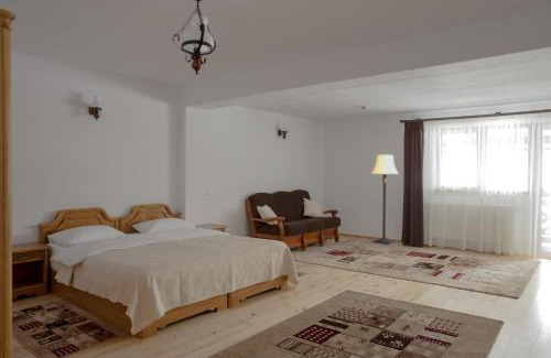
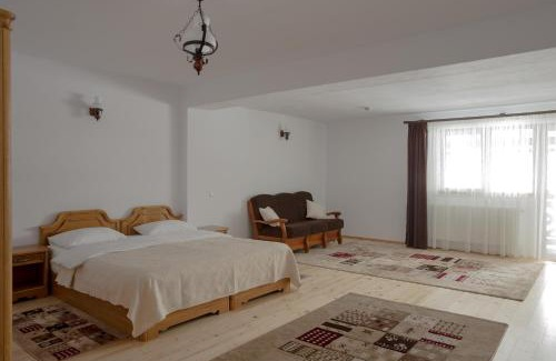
- lamp [369,154,400,246]
